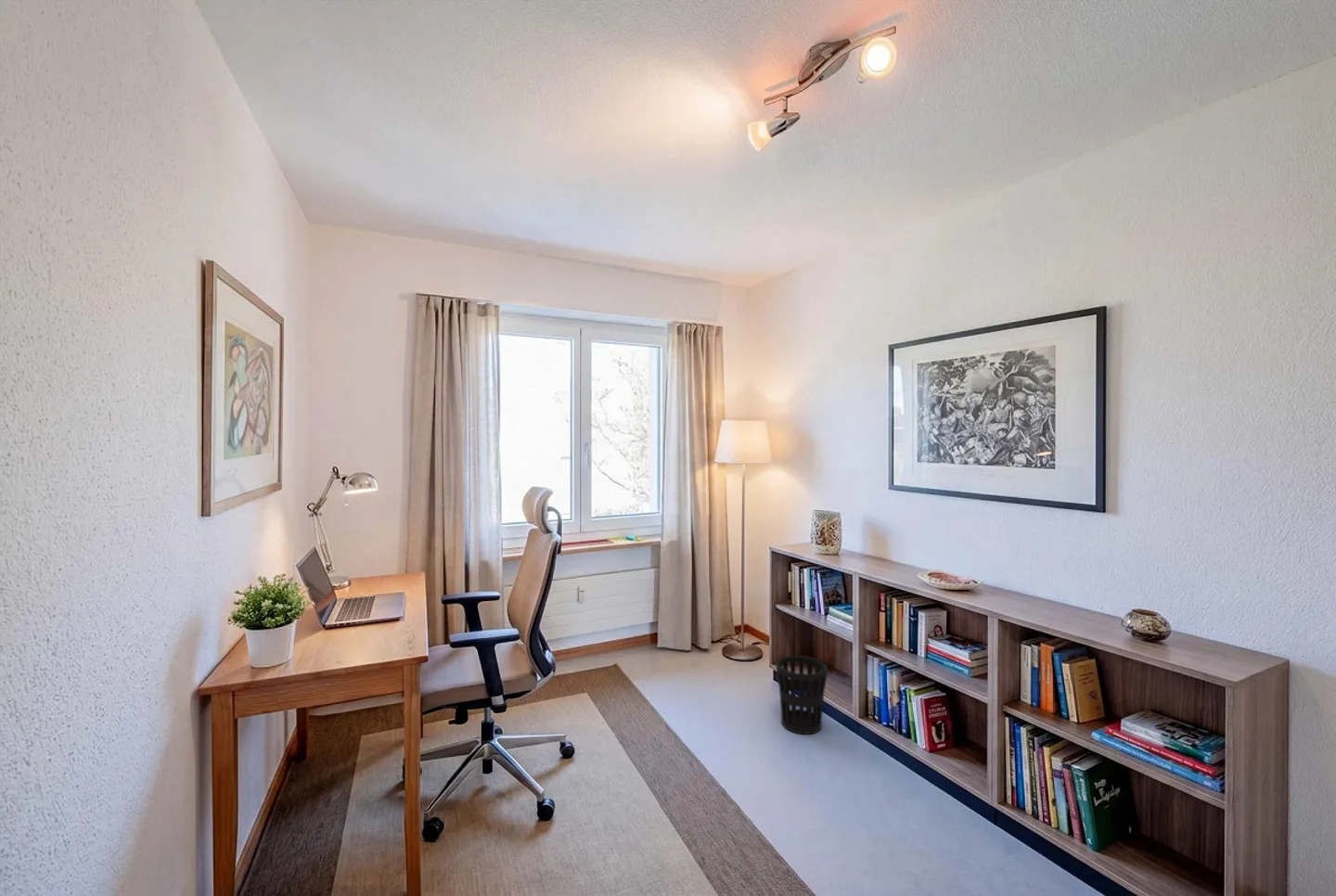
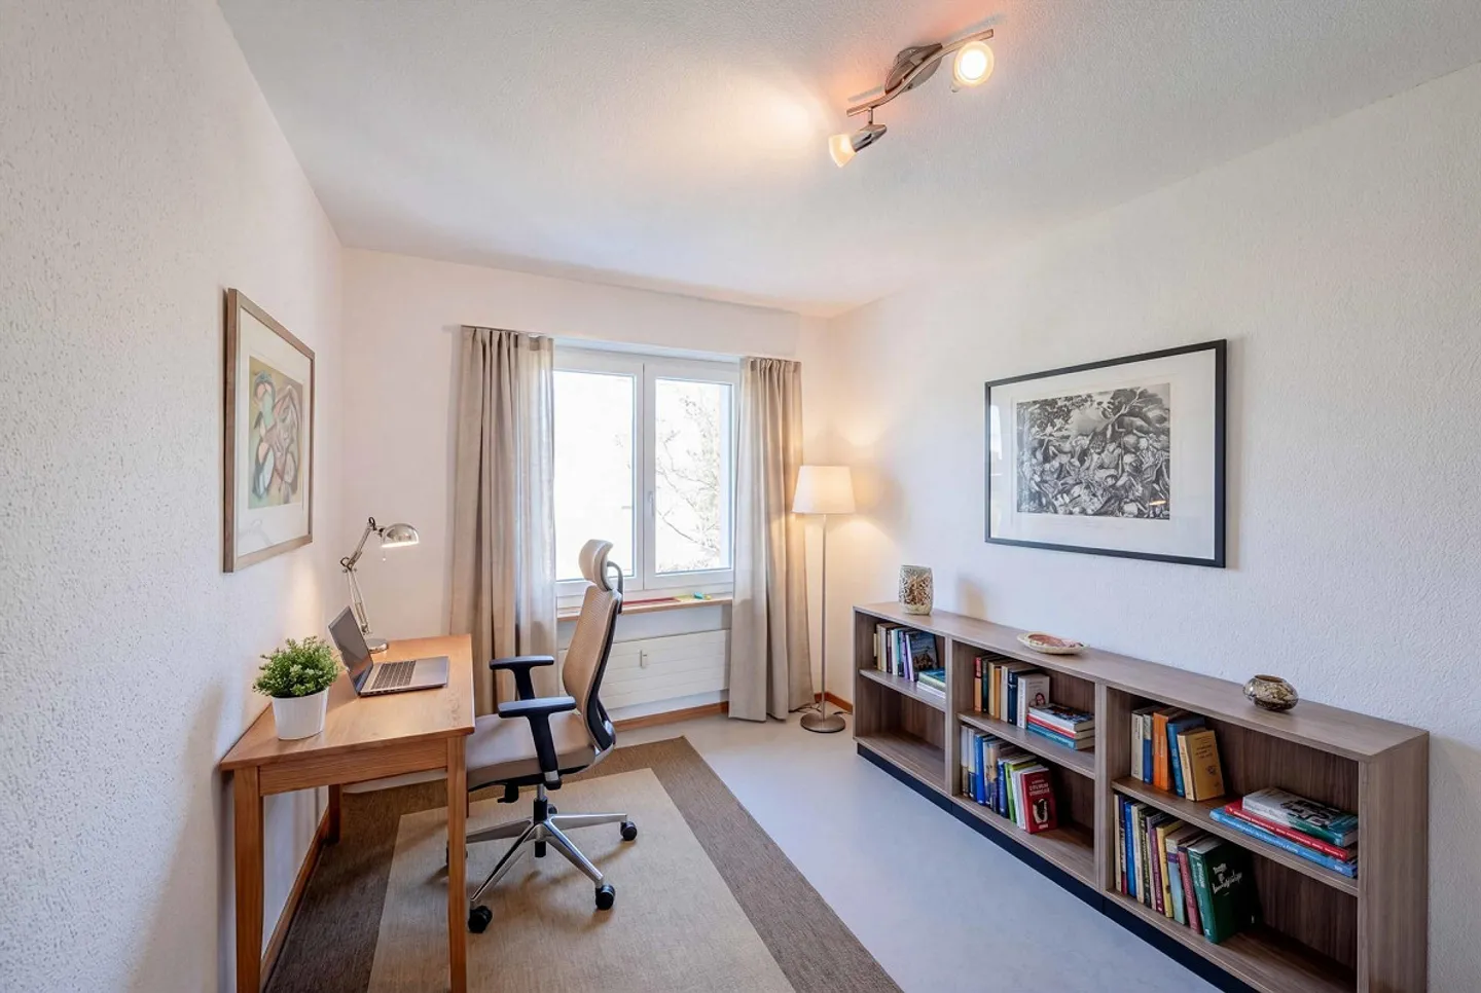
- wastebasket [776,655,829,736]
